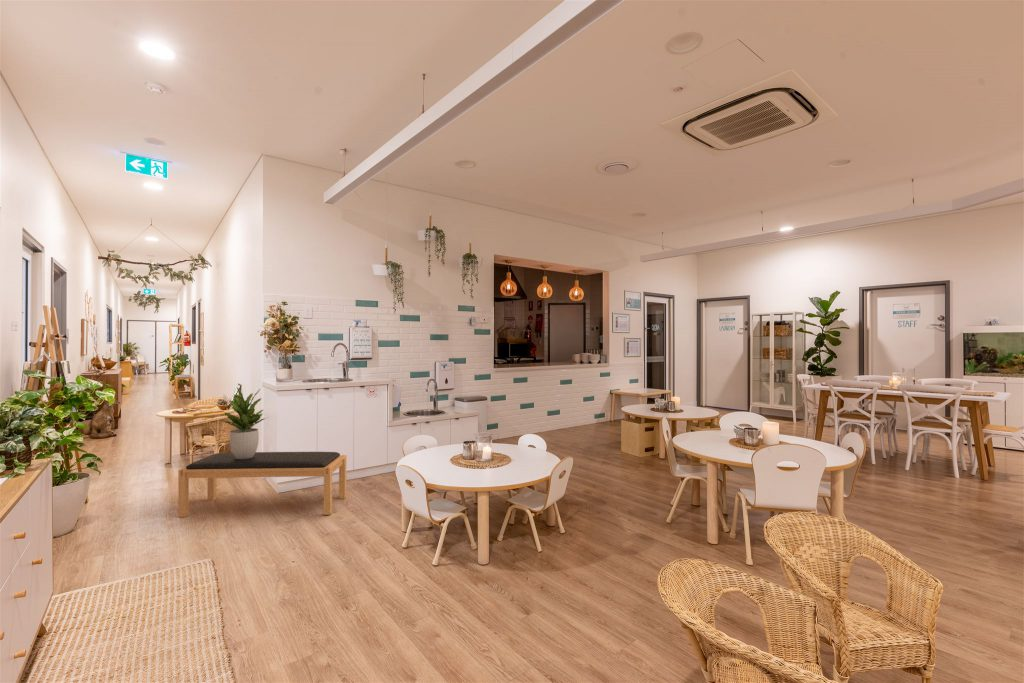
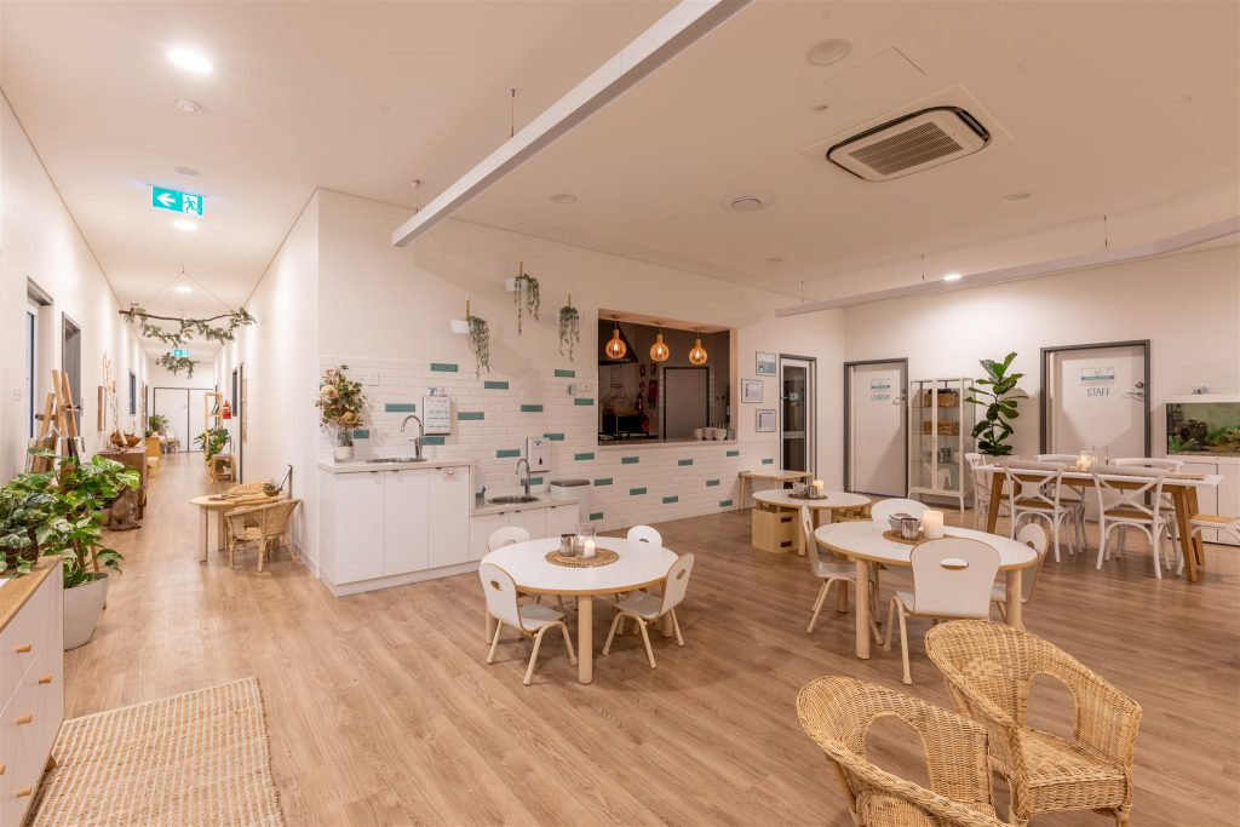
- potted plant [216,386,269,459]
- bench [177,451,347,518]
